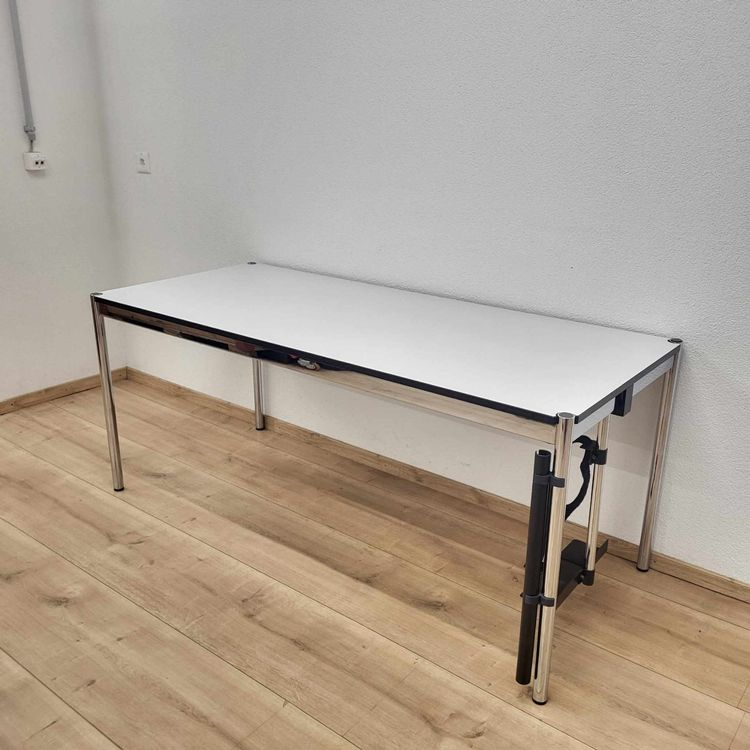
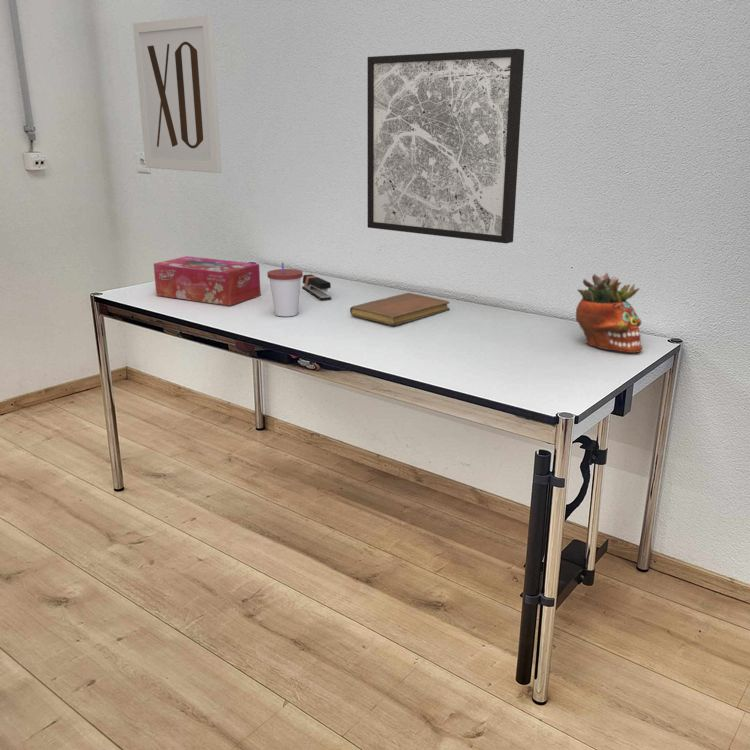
+ succulent planter [575,272,643,354]
+ cup [266,261,304,317]
+ wall art [367,48,525,245]
+ wall art [132,14,222,174]
+ tissue box [153,255,262,307]
+ notebook [349,292,451,326]
+ stapler [301,274,332,301]
